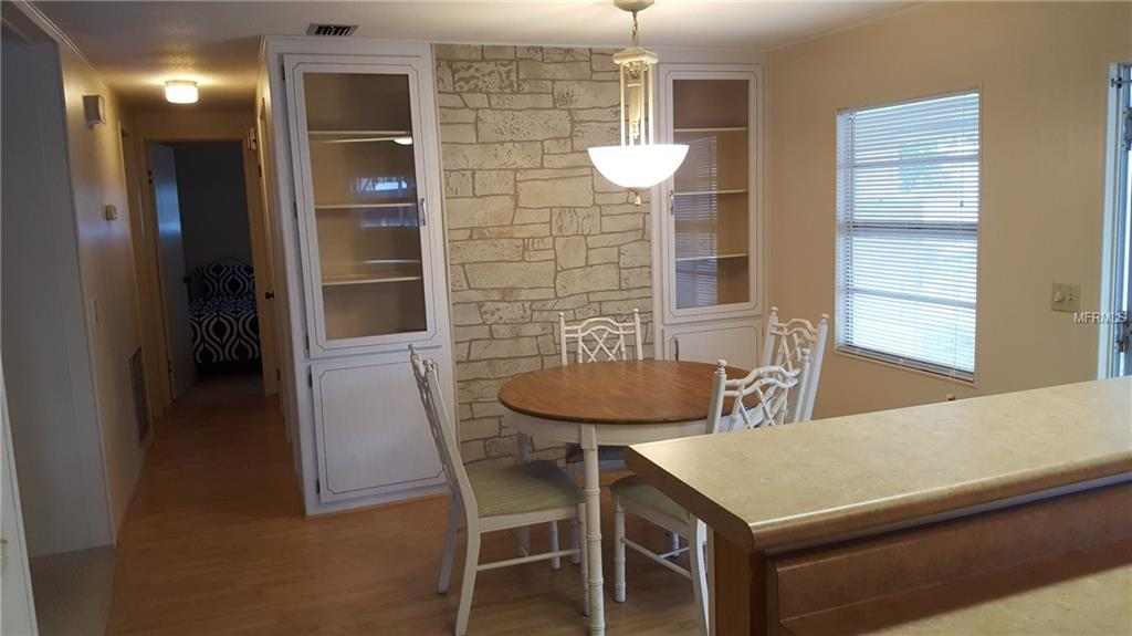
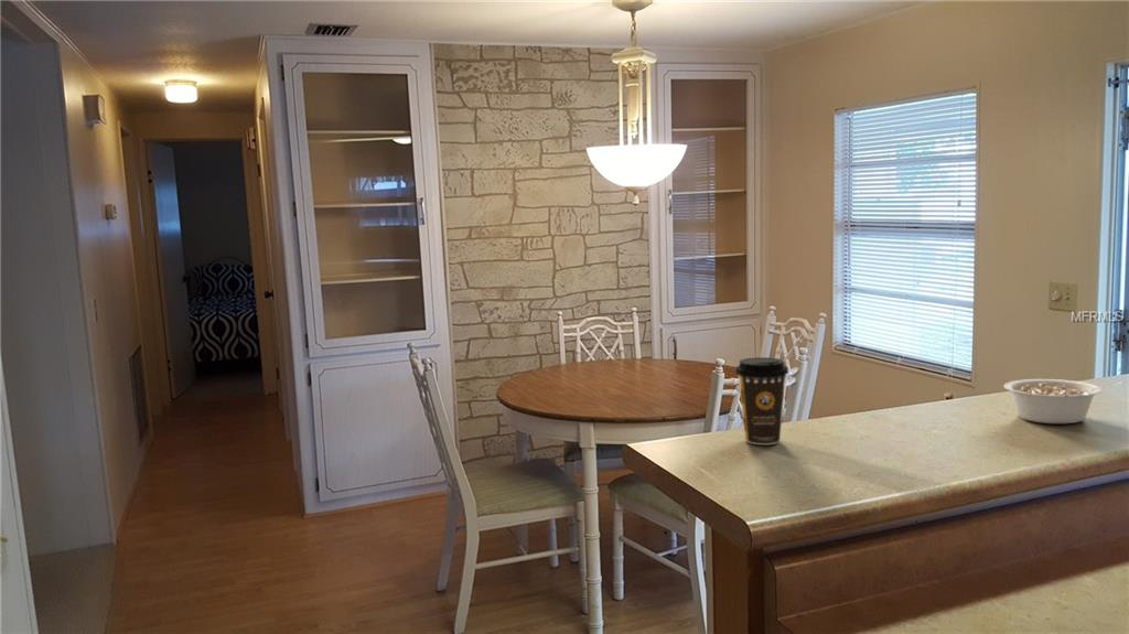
+ coffee cup [734,356,789,445]
+ legume [1002,378,1123,425]
